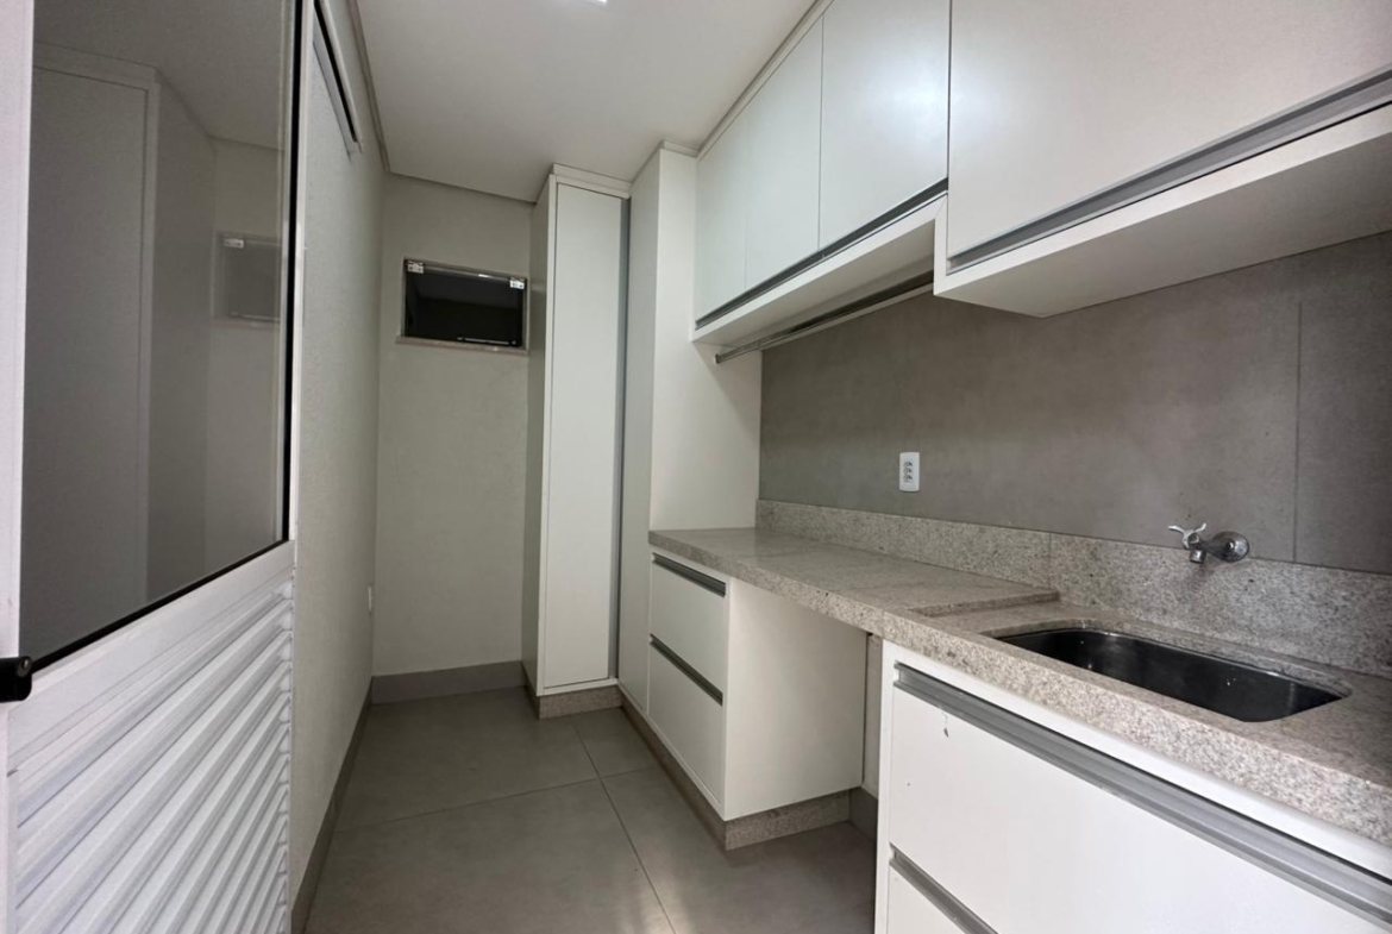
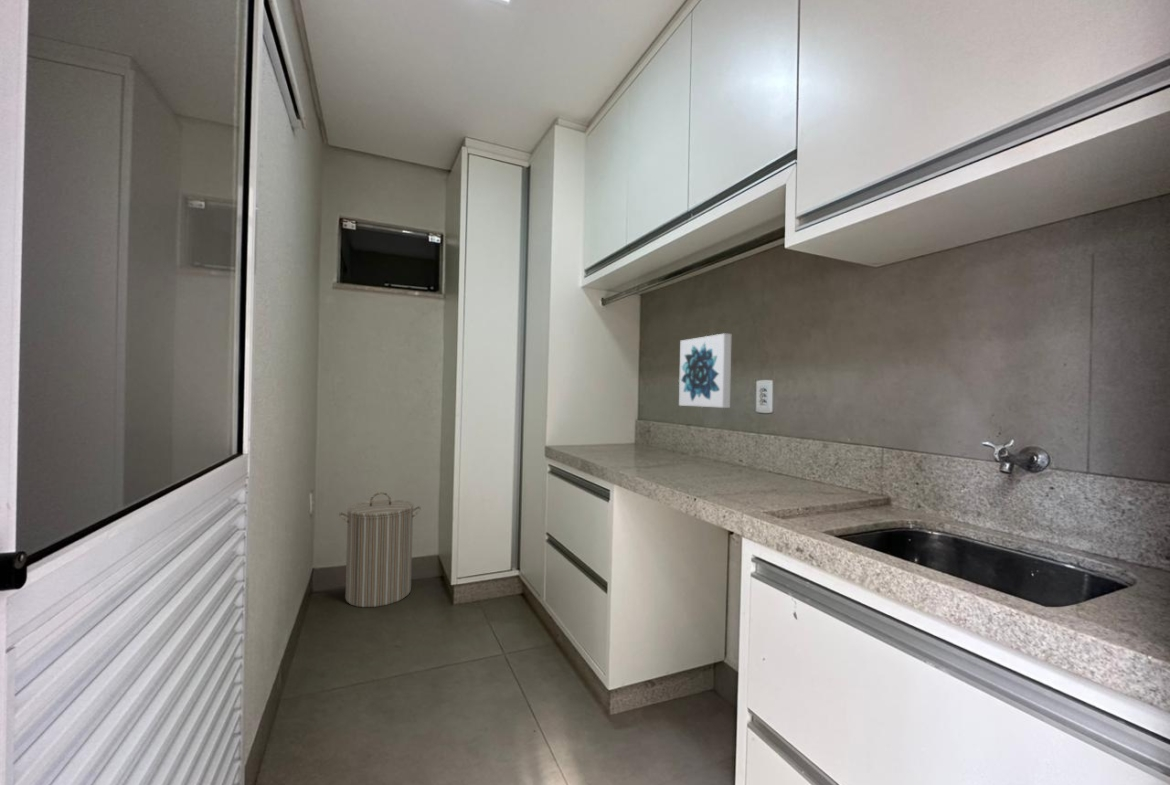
+ laundry hamper [338,491,422,608]
+ wall art [678,332,732,409]
